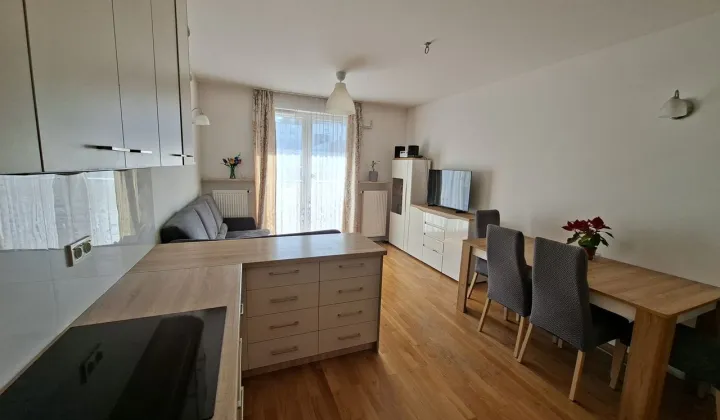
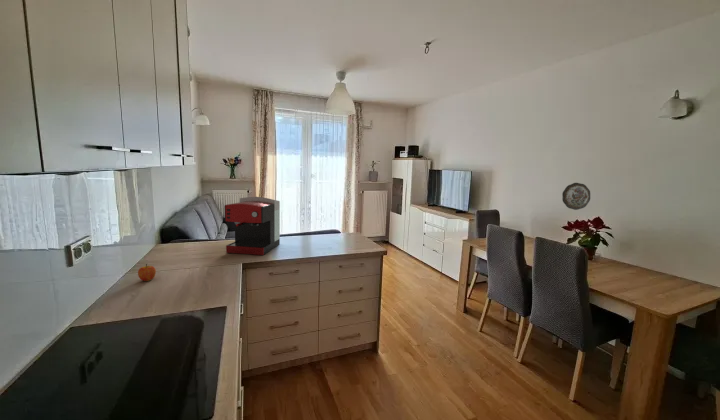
+ decorative plate [561,182,591,211]
+ coffee maker [223,196,281,256]
+ apple [137,263,157,282]
